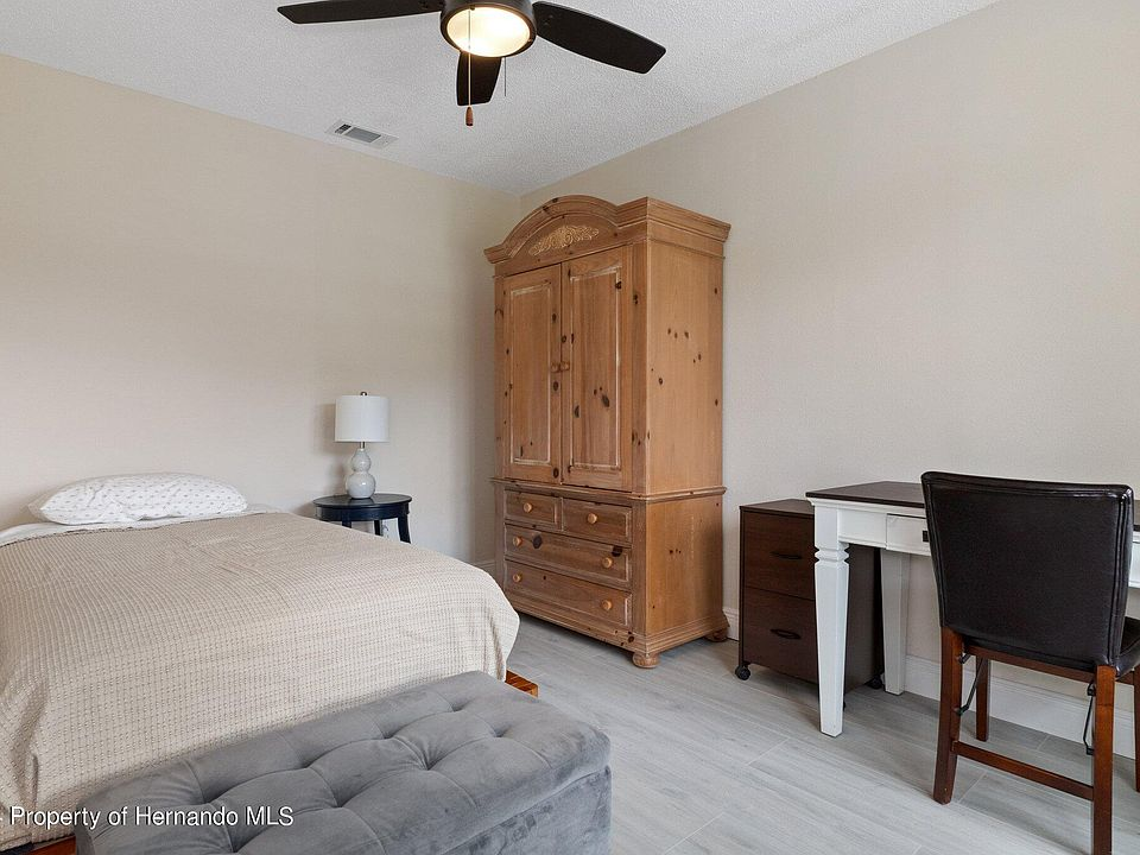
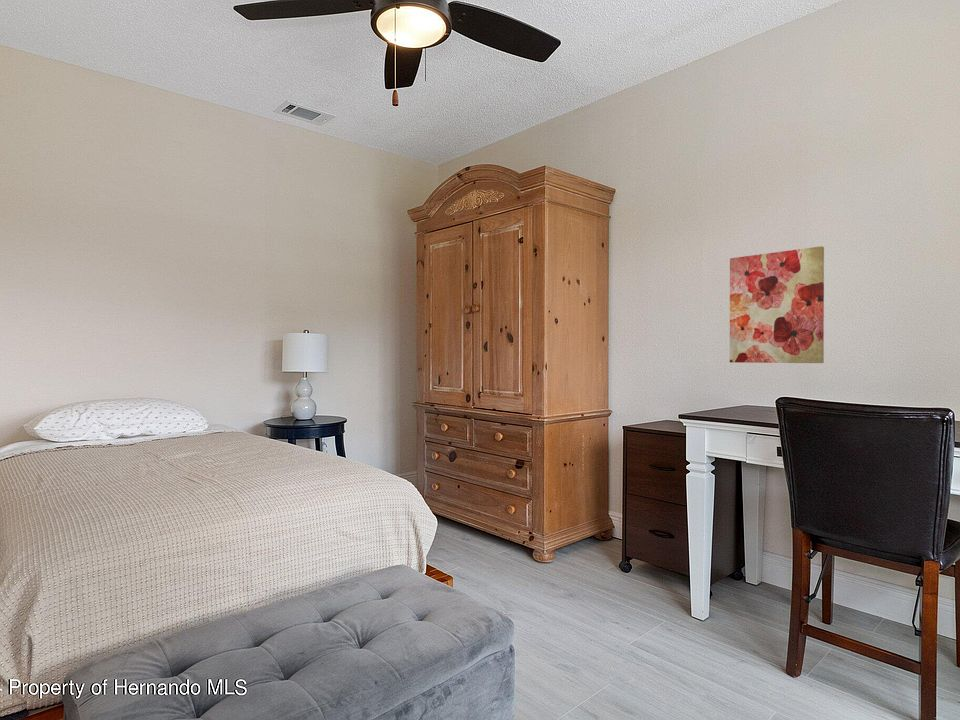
+ wall art [729,245,825,364]
